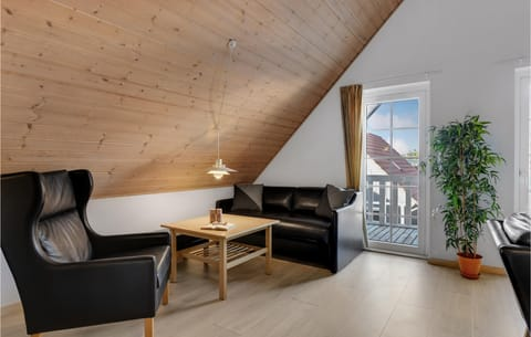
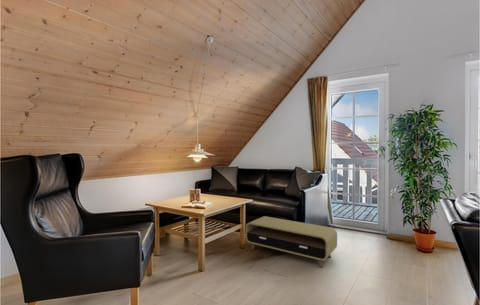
+ ottoman [245,215,338,268]
